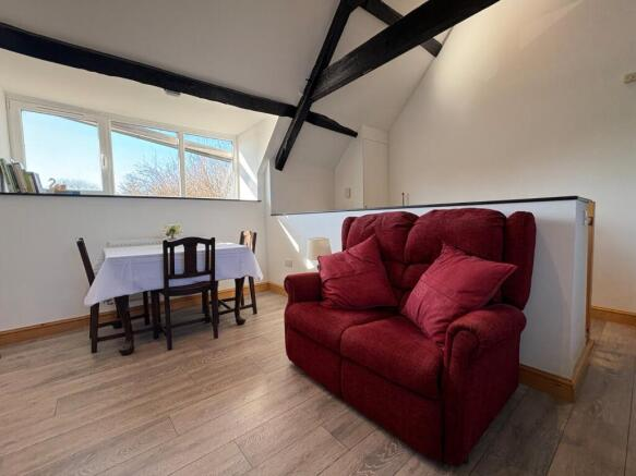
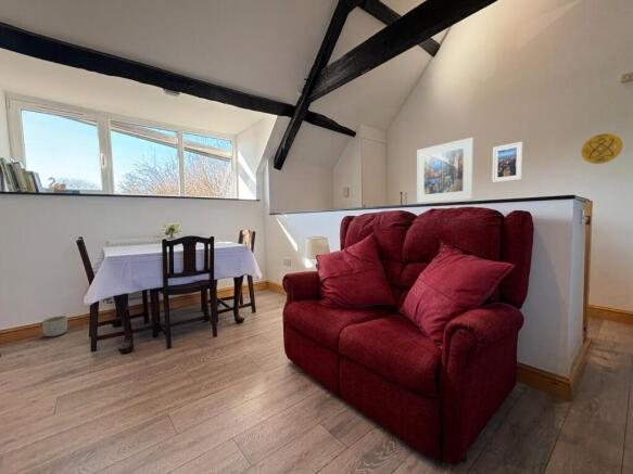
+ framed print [416,137,474,204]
+ planter [41,315,68,337]
+ medallion [580,132,623,165]
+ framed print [492,141,523,183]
